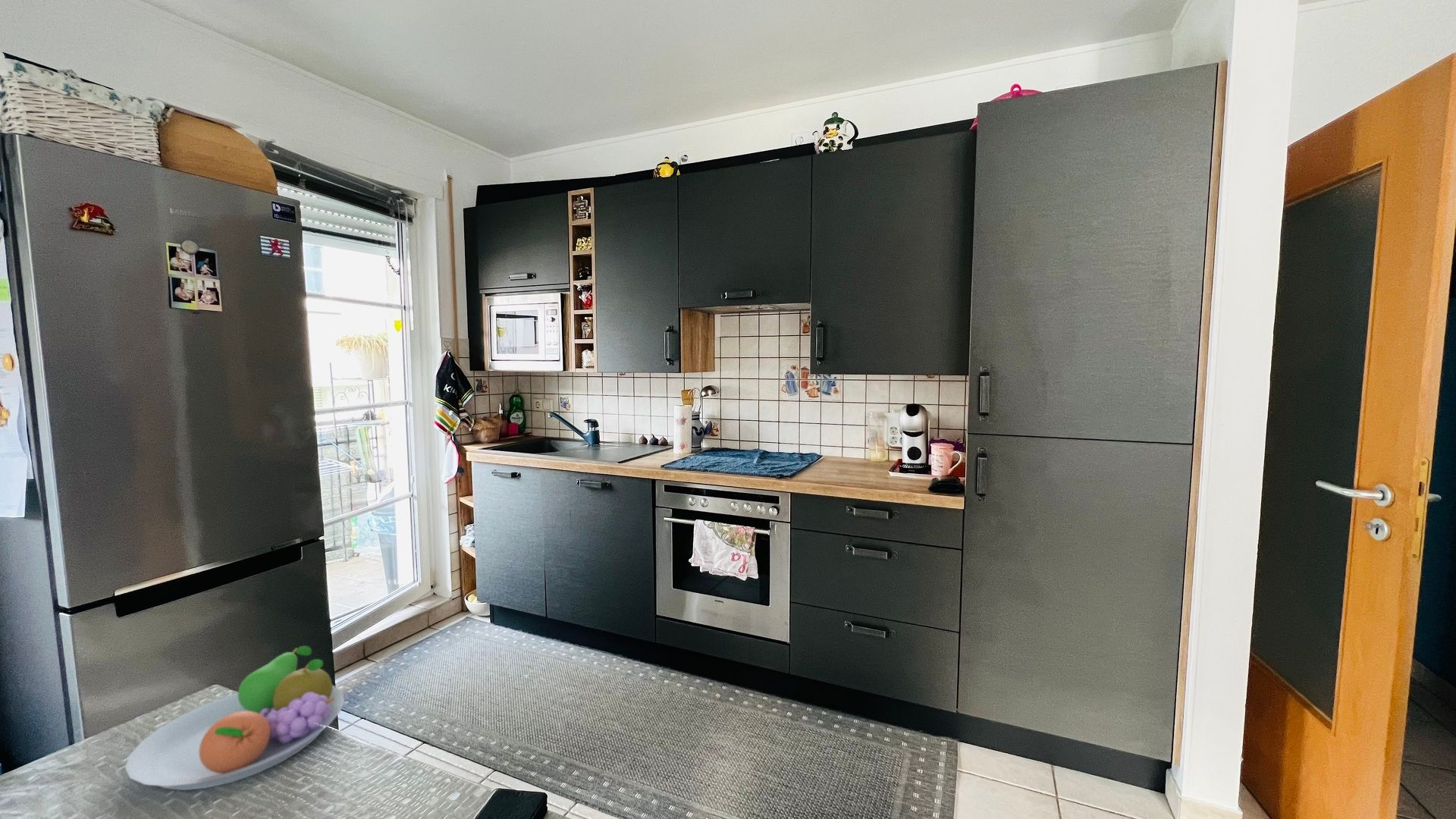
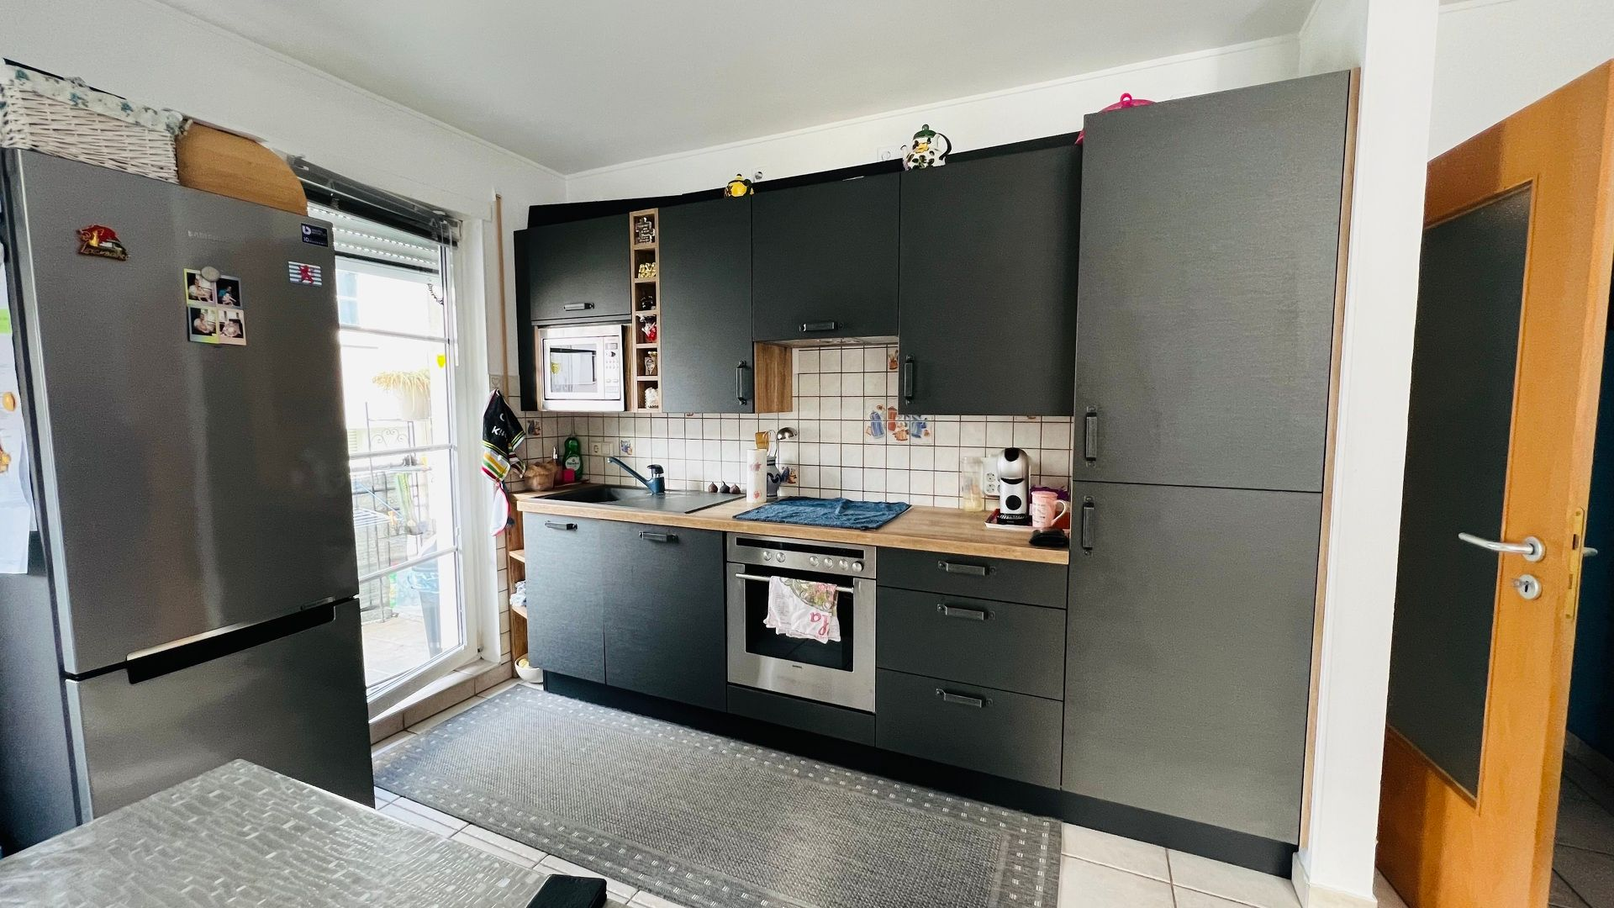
- fruit bowl [124,645,345,791]
